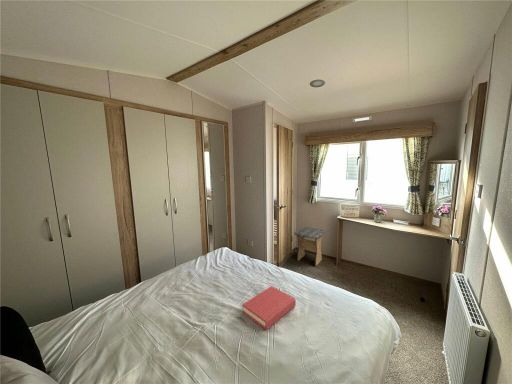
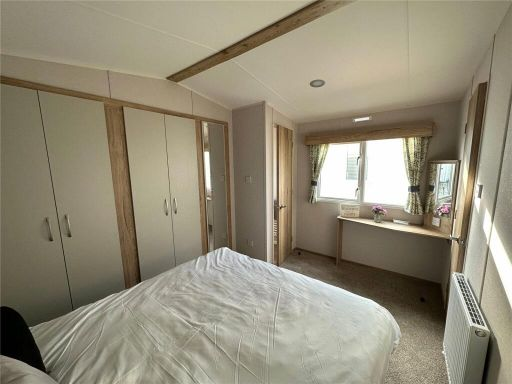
- stool [293,226,326,267]
- hardback book [241,285,297,331]
